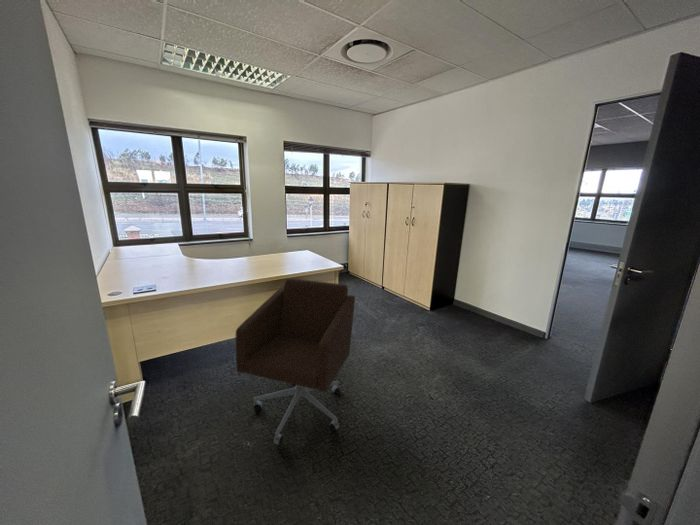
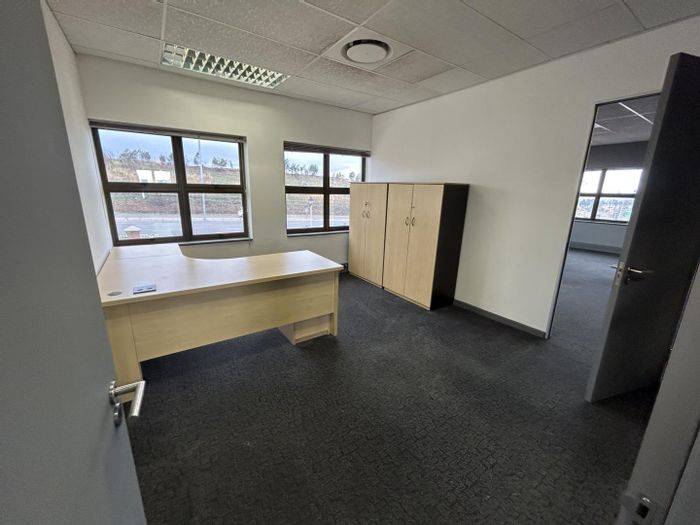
- office chair [235,277,356,446]
